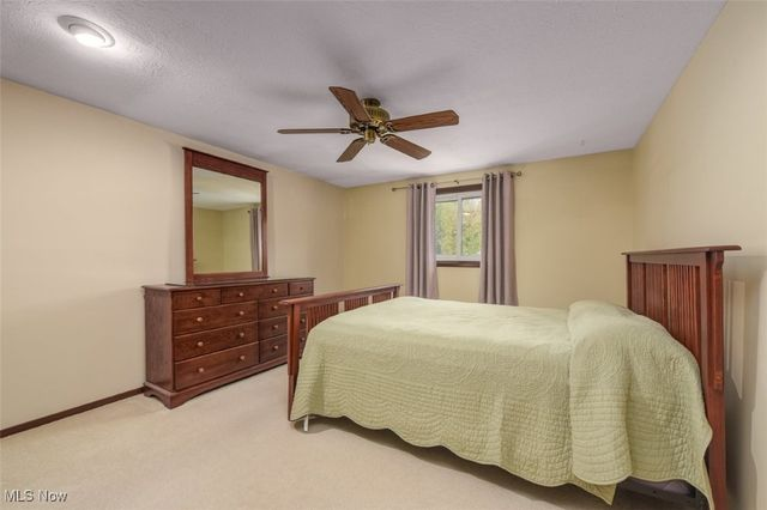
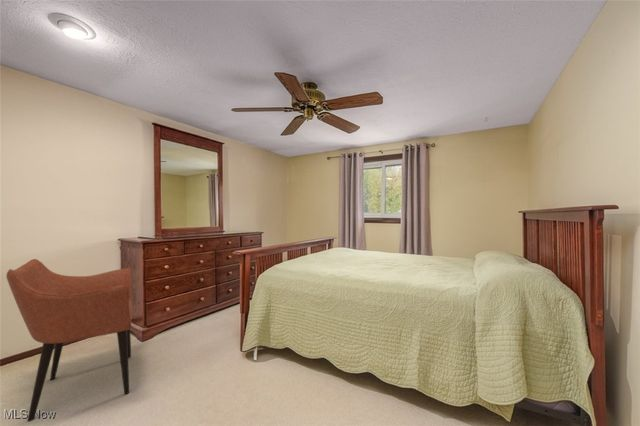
+ armchair [5,258,134,423]
